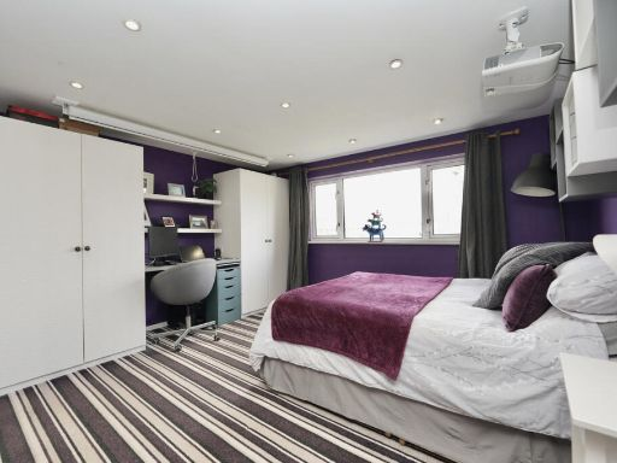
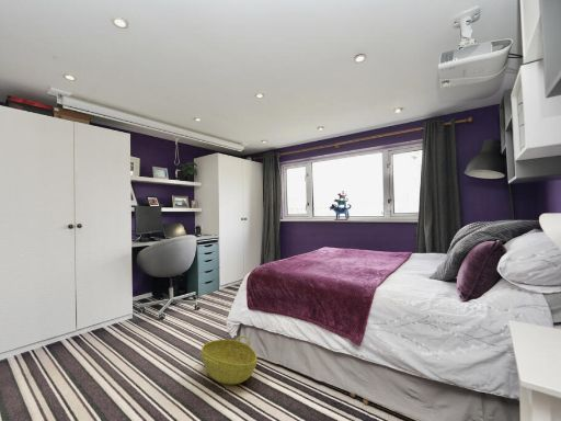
+ basket [201,334,257,386]
